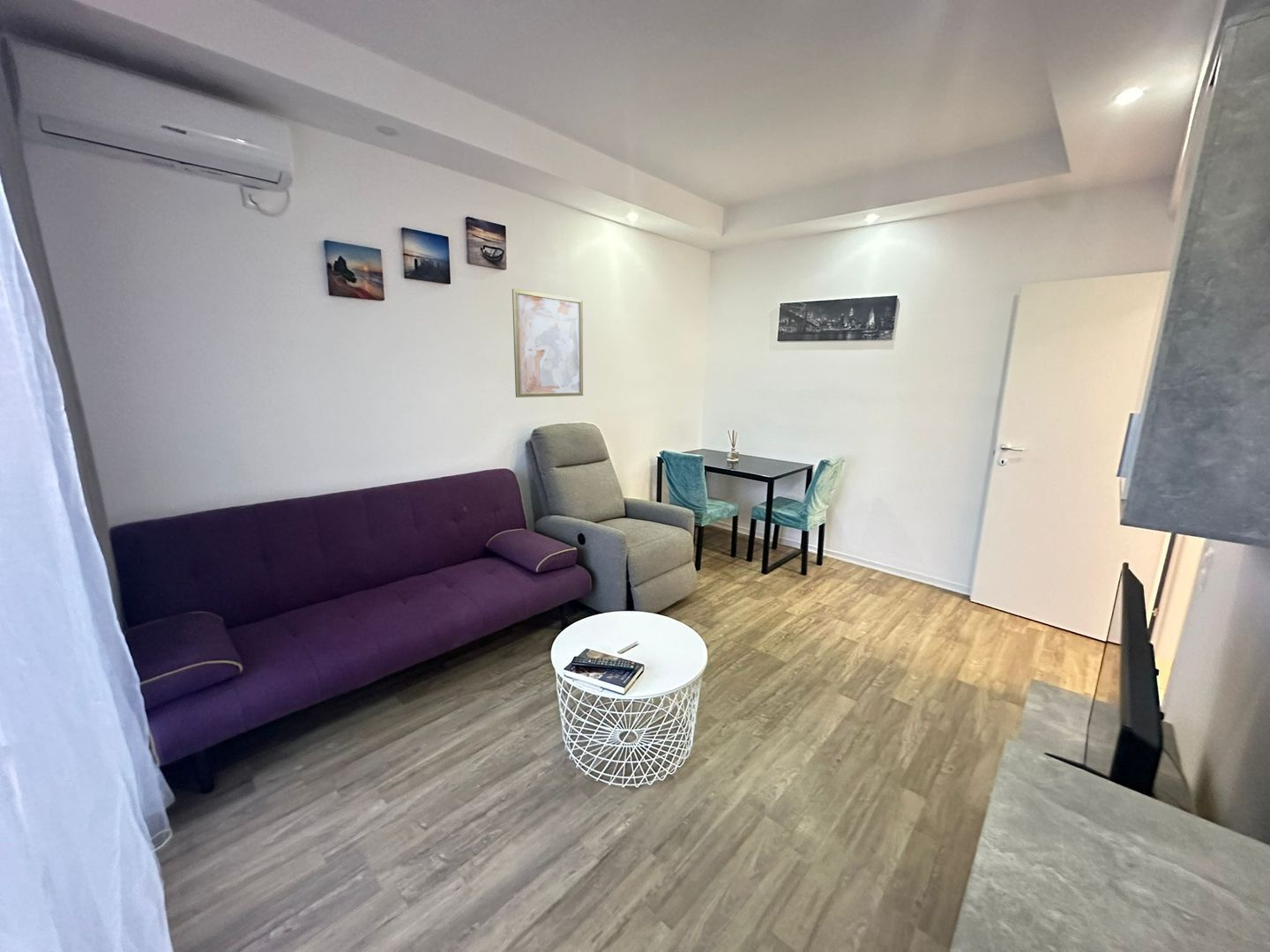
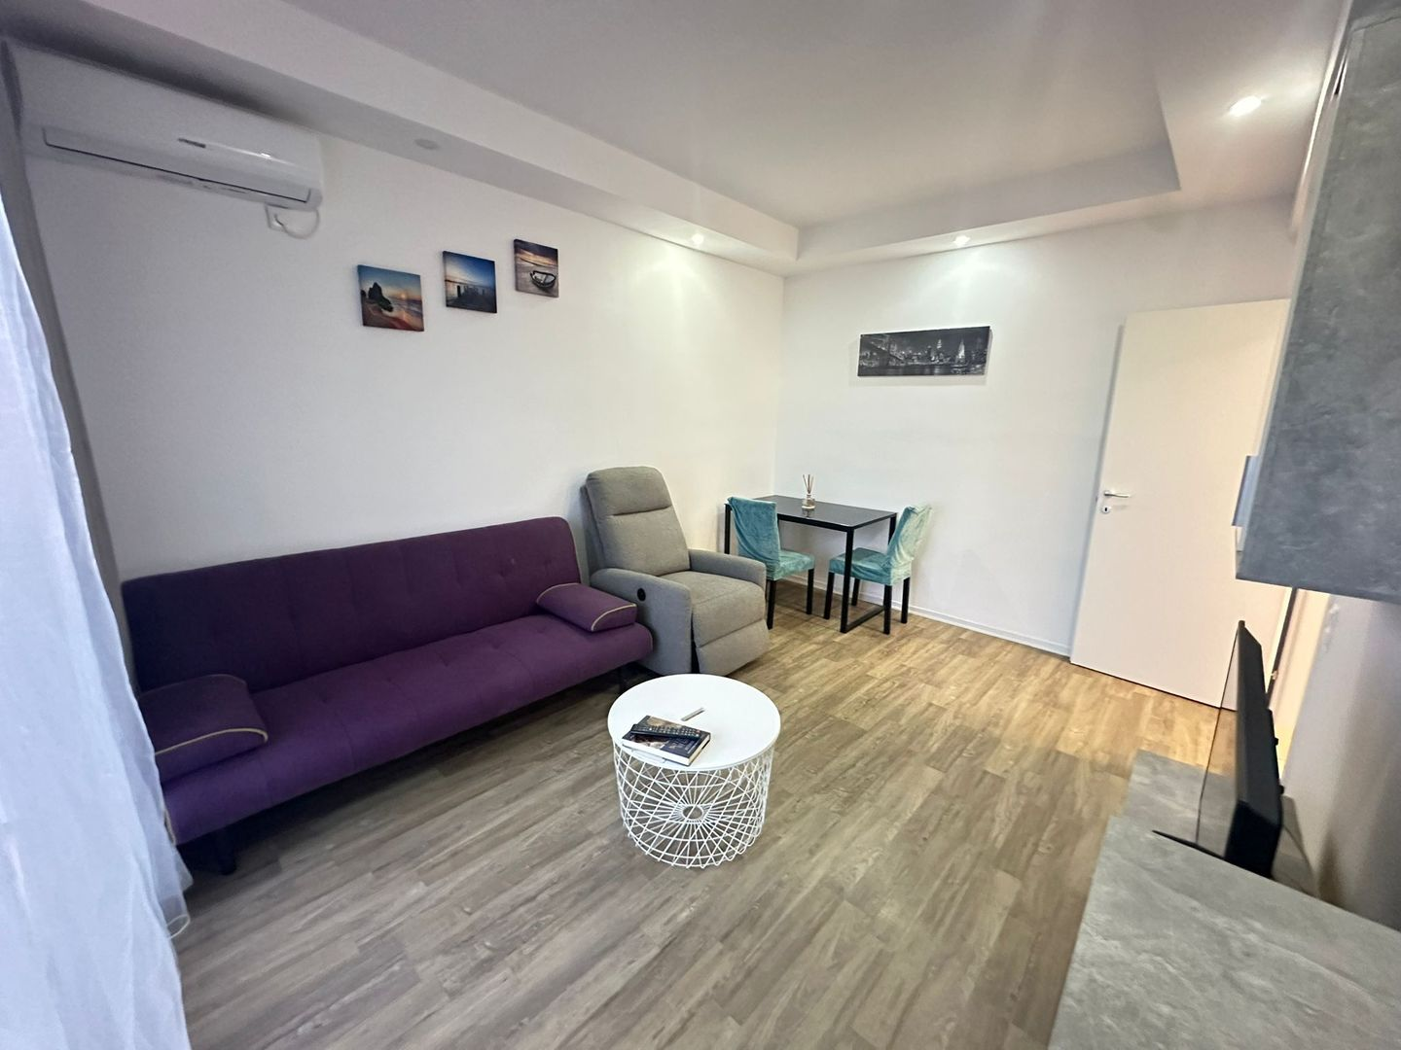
- wall art [512,288,584,398]
